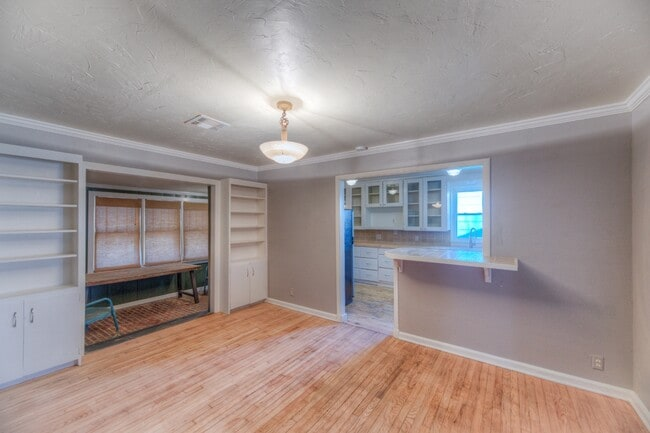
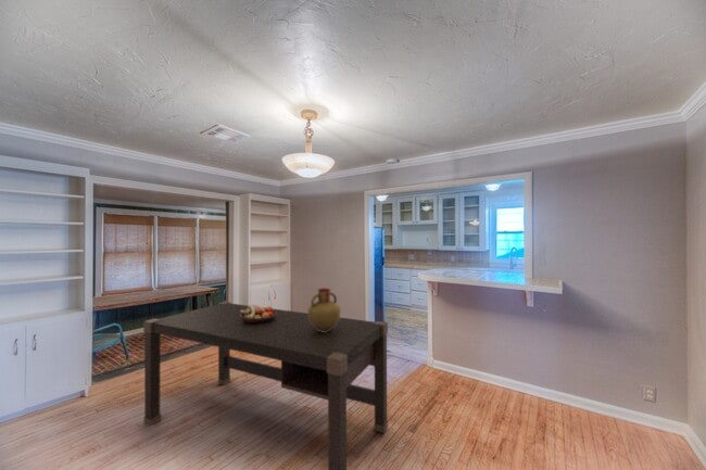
+ dining table [142,301,389,470]
+ vase [306,288,341,332]
+ fruit bowl [240,303,276,323]
